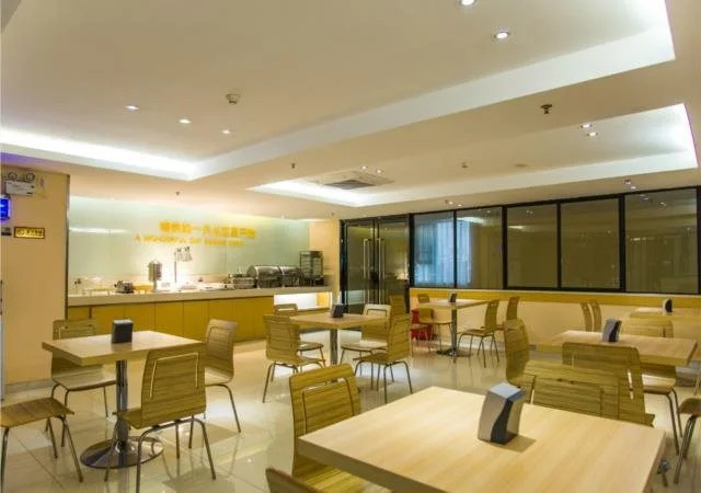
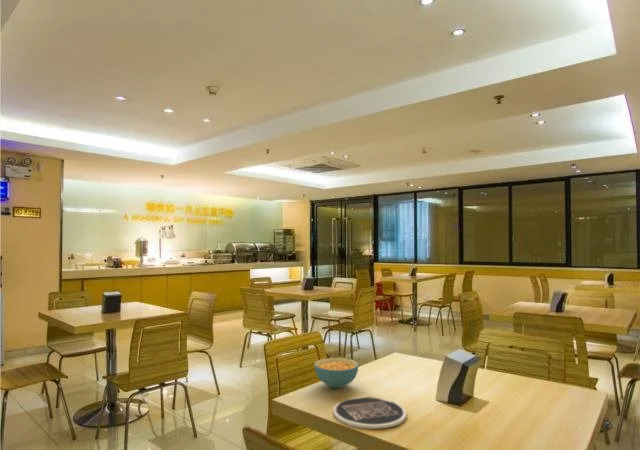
+ plate [333,396,407,430]
+ cereal bowl [313,357,359,389]
